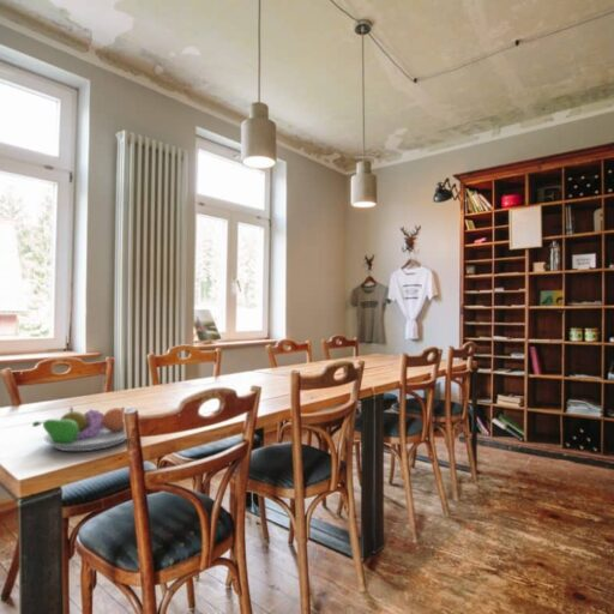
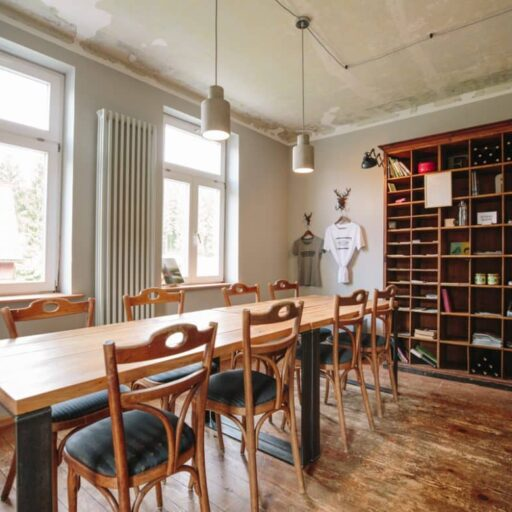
- fruit bowl [31,404,127,452]
